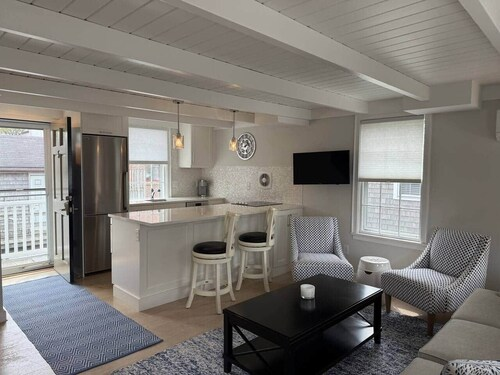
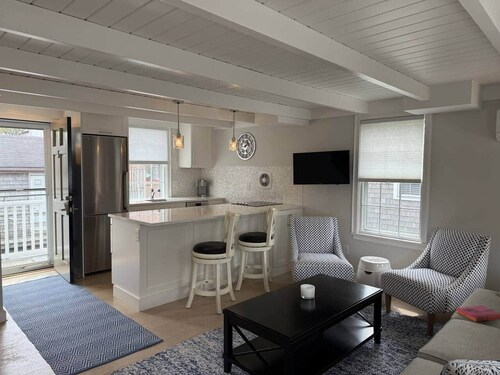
+ hardback book [455,304,500,323]
